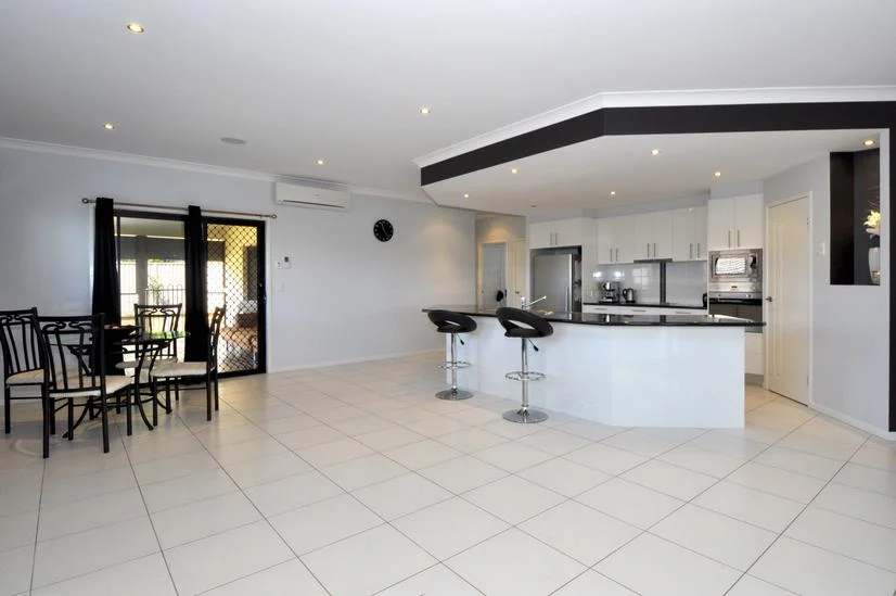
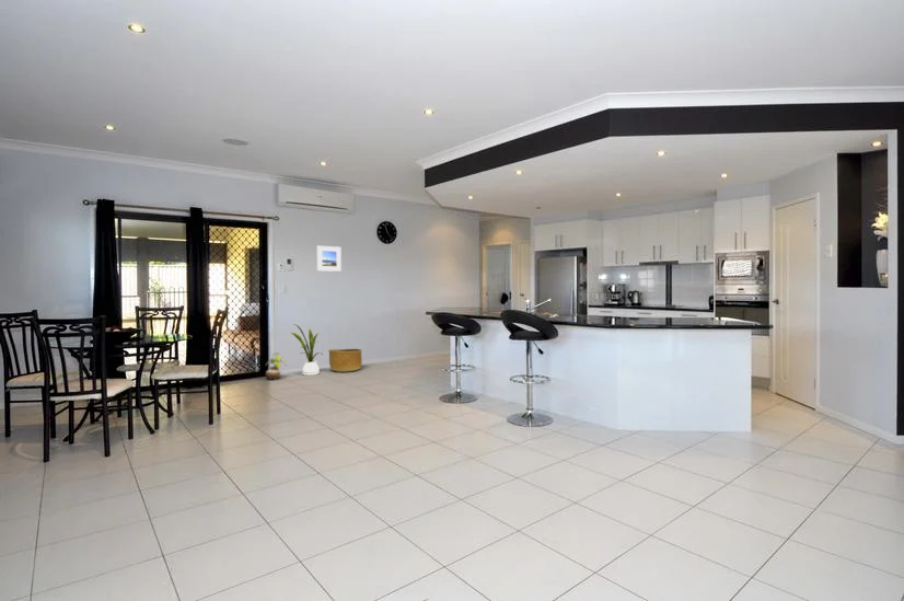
+ potted plant [265,352,288,381]
+ house plant [290,323,324,377]
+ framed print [316,245,343,273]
+ basket [327,348,363,373]
